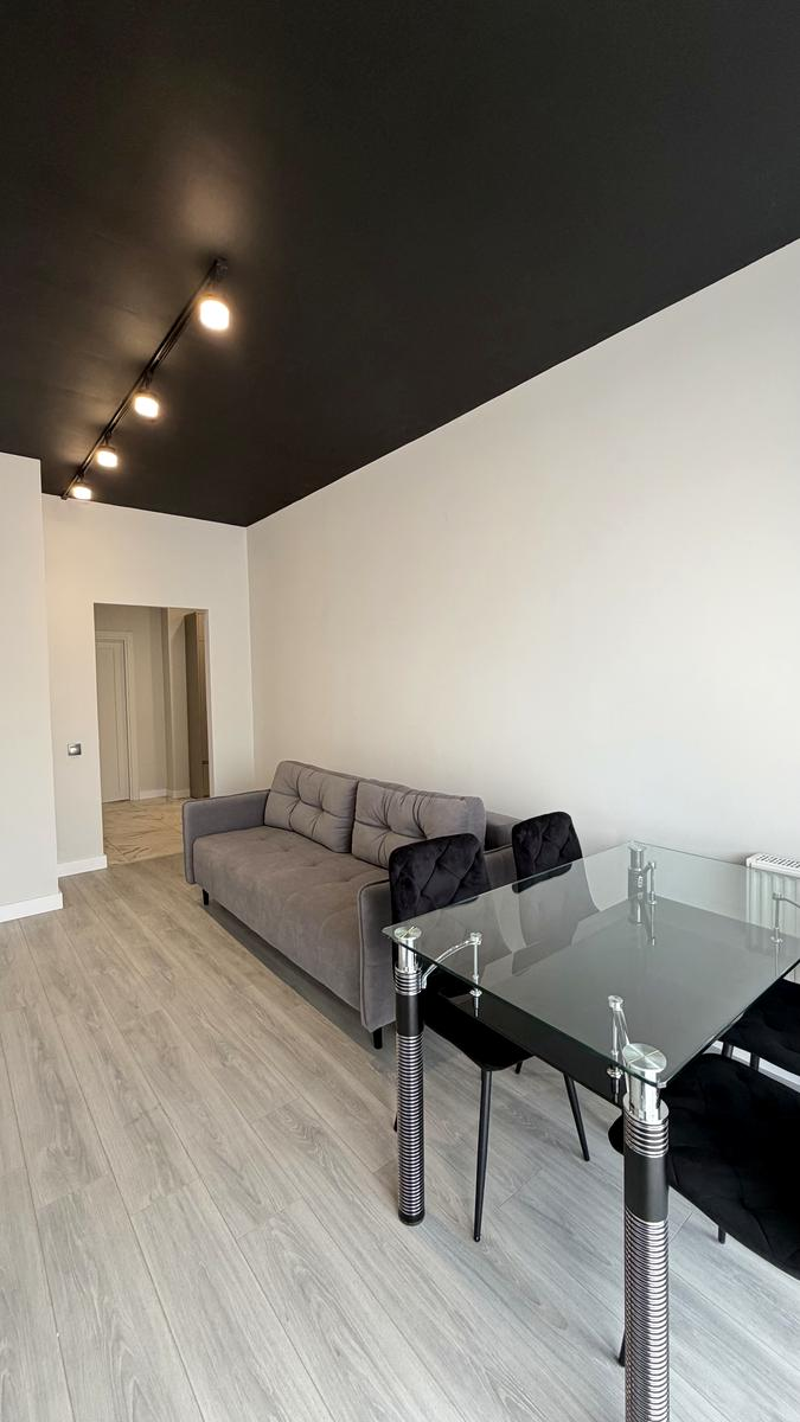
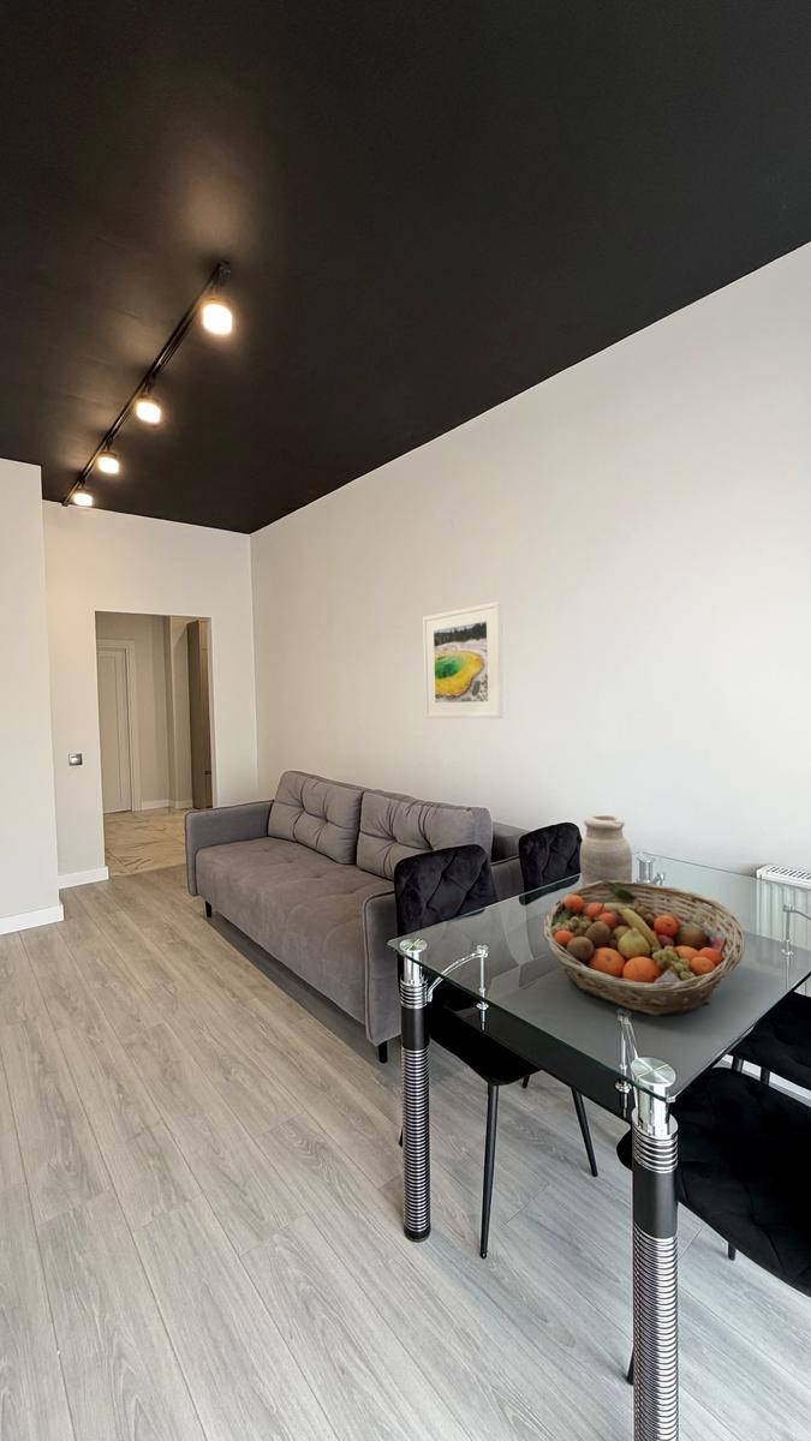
+ fruit basket [542,880,746,1017]
+ vase [579,814,633,885]
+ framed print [422,600,505,719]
